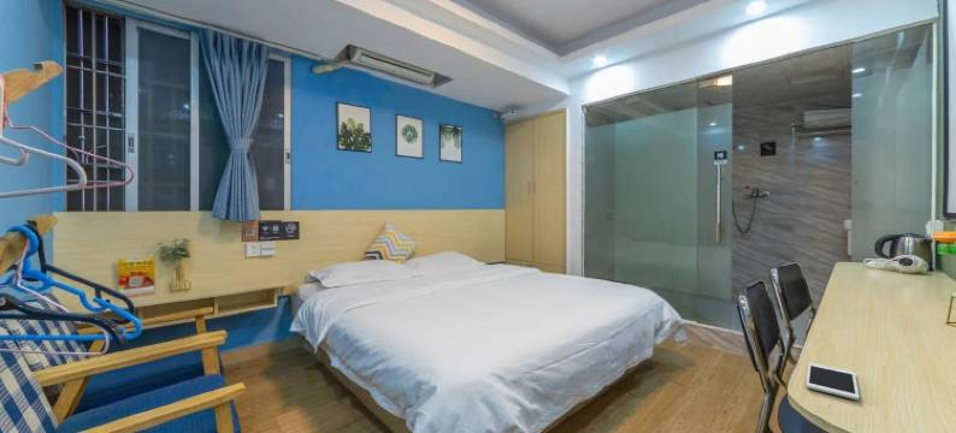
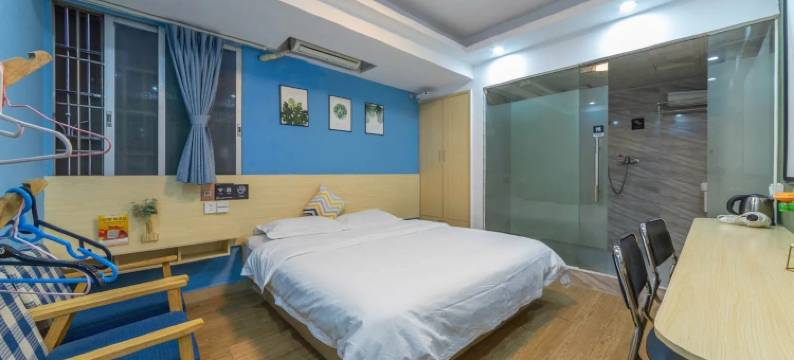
- cell phone [805,362,861,401]
